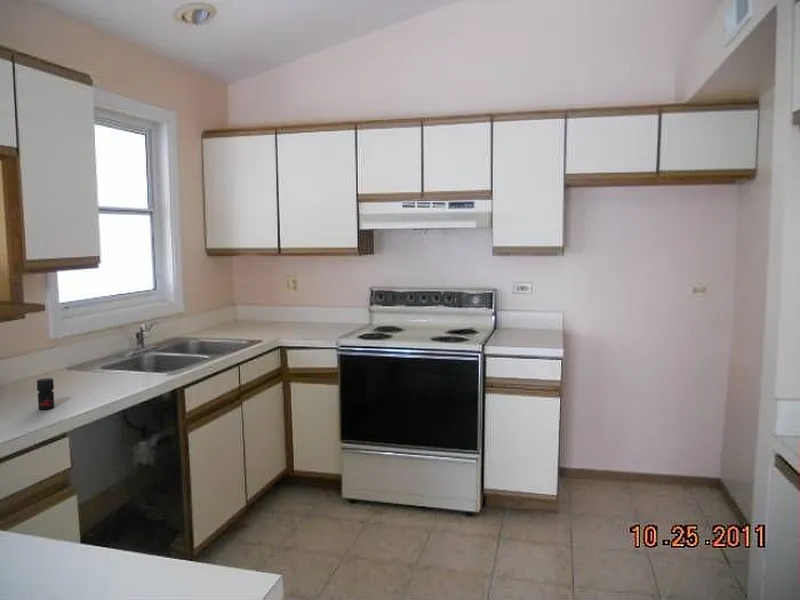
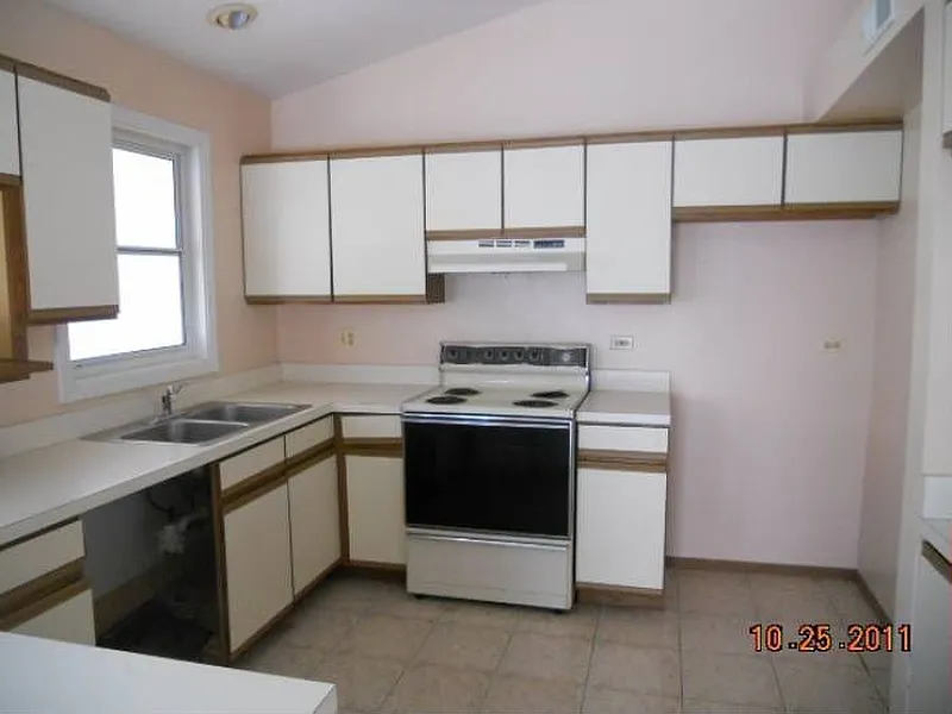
- jar [36,377,55,411]
